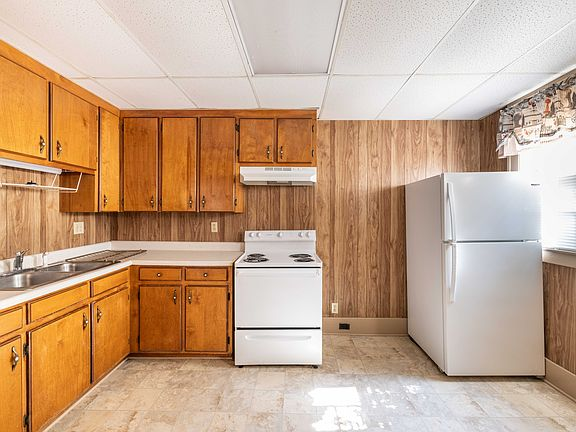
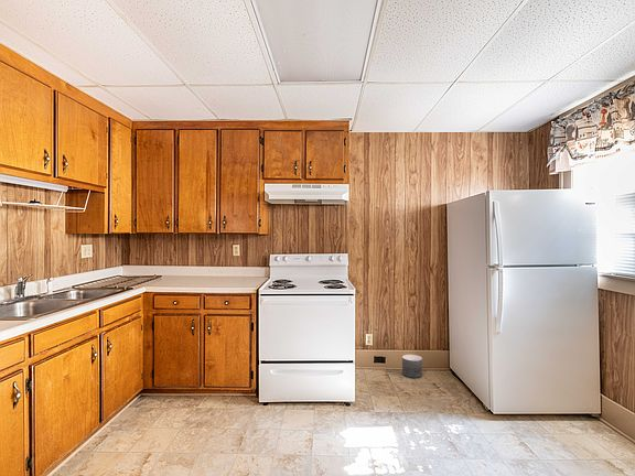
+ planter [401,354,423,379]
